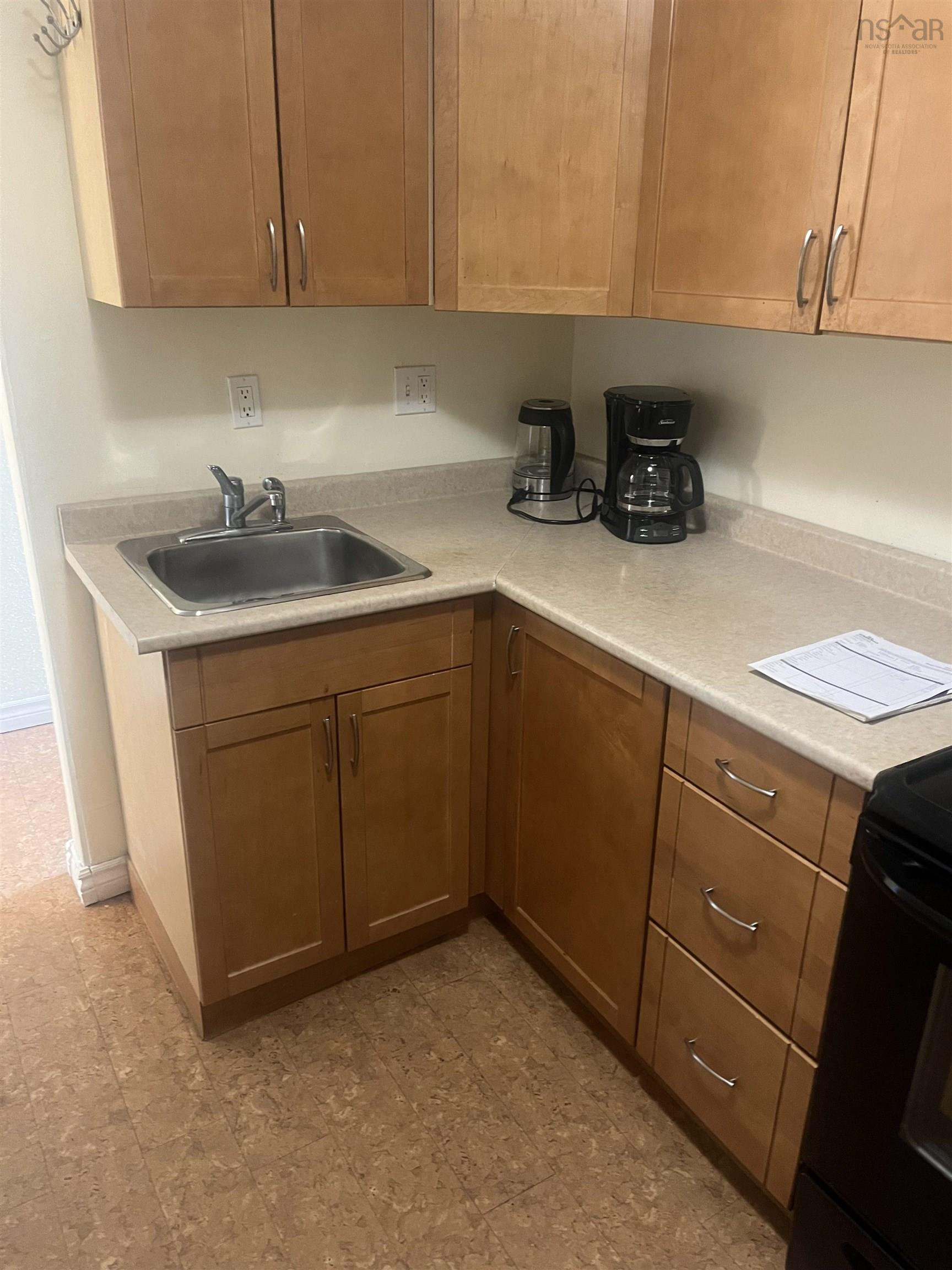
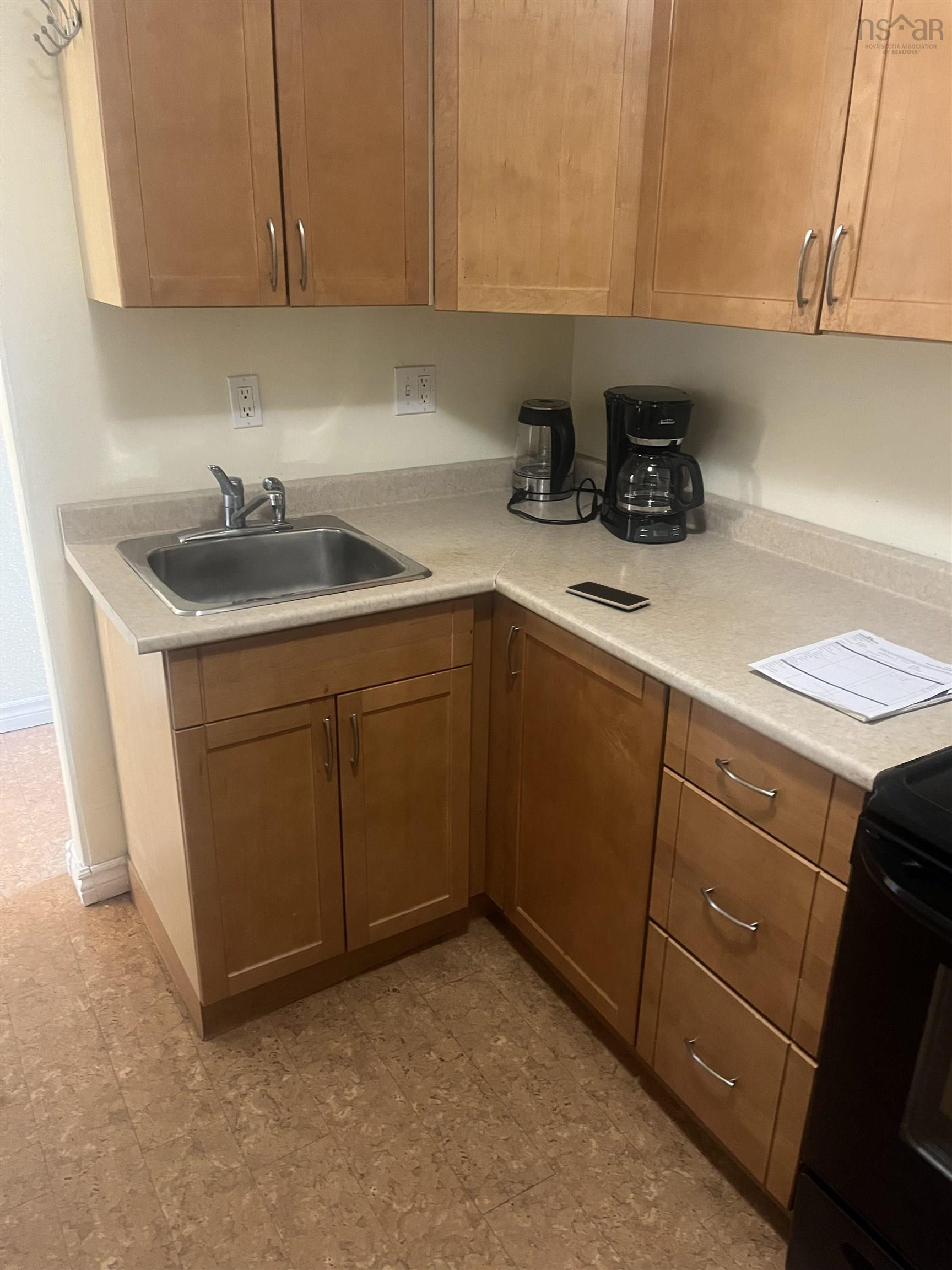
+ smartphone [565,581,652,610]
